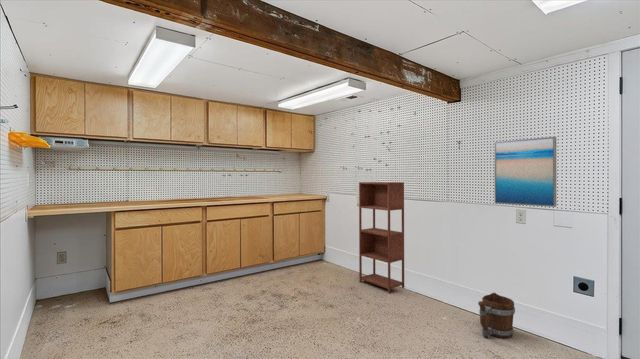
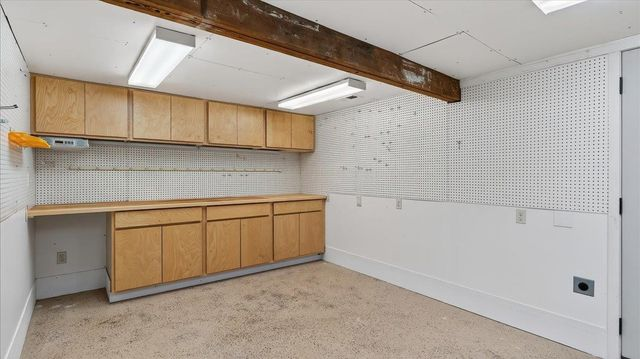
- shelving unit [358,181,405,294]
- bucket [477,292,516,339]
- wall art [494,136,557,208]
